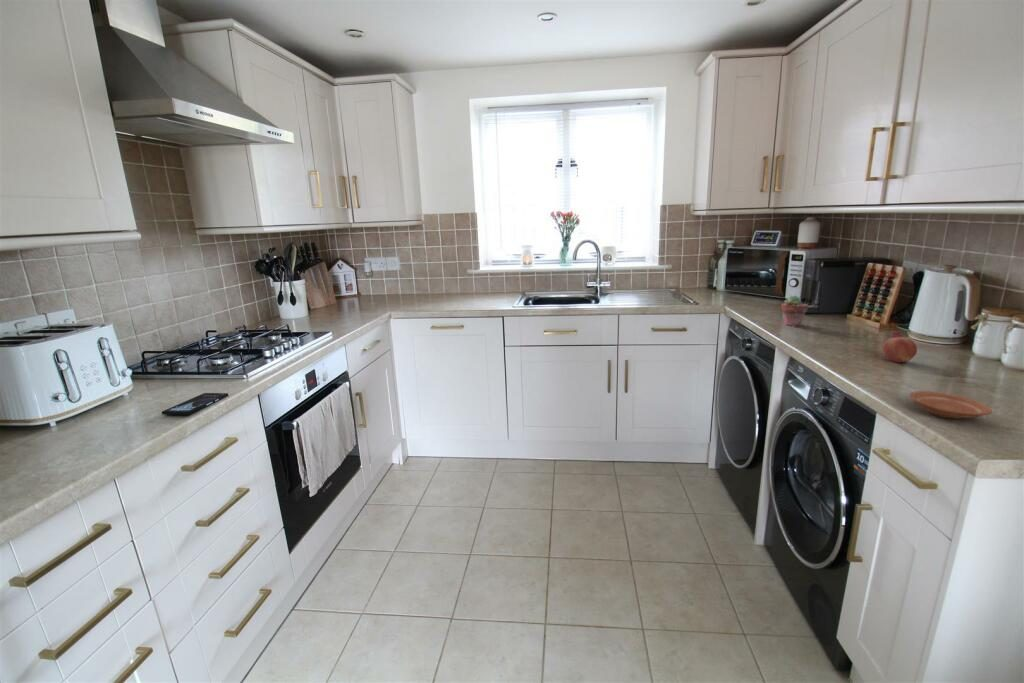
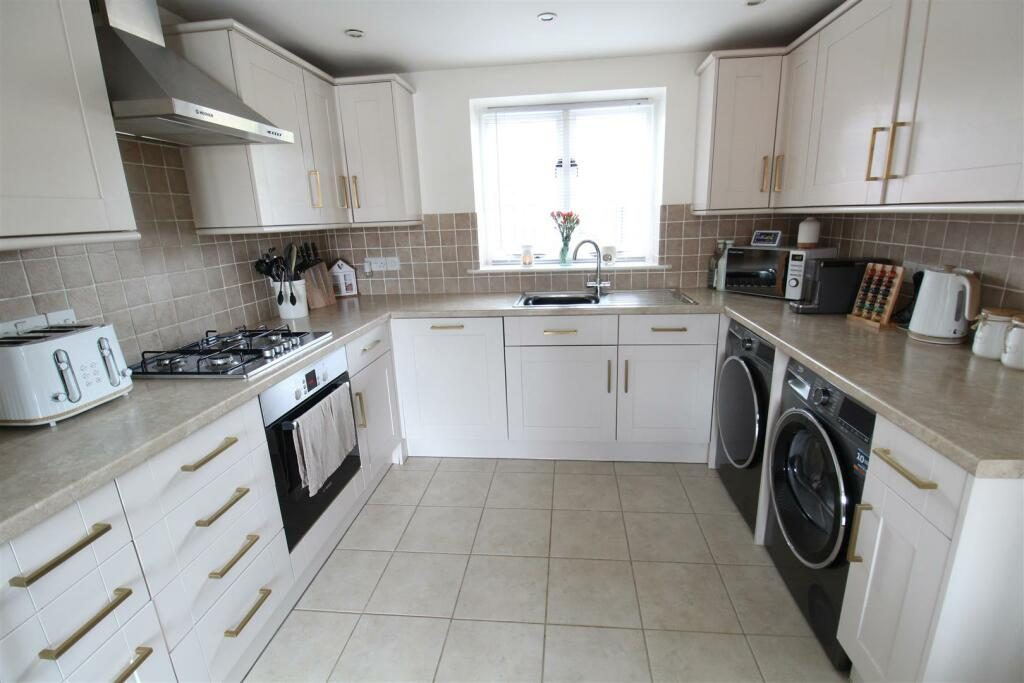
- potted succulent [780,294,809,328]
- plate [908,390,993,419]
- smartphone [161,392,229,416]
- fruit [882,330,918,364]
